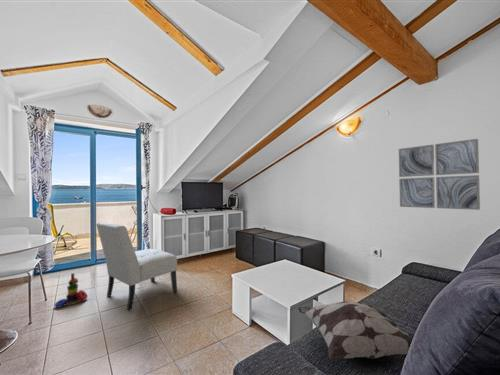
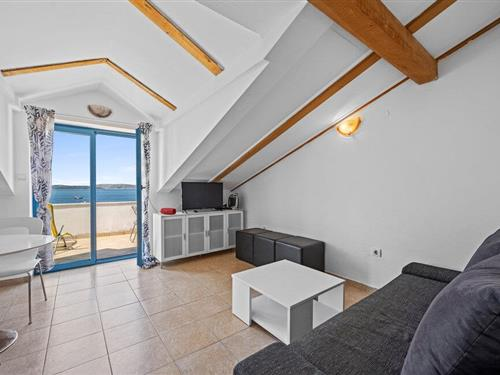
- stacking toy [54,272,88,309]
- wall art [398,138,481,211]
- decorative pillow [297,301,413,361]
- chair [95,221,178,311]
